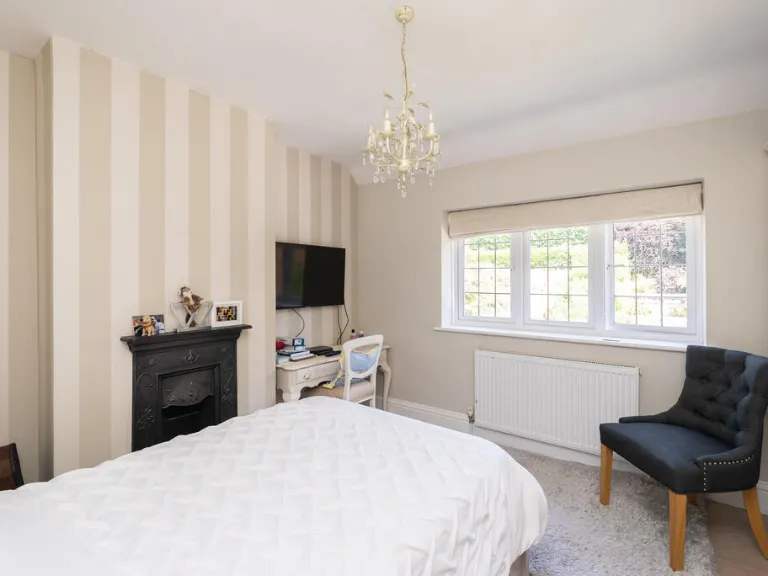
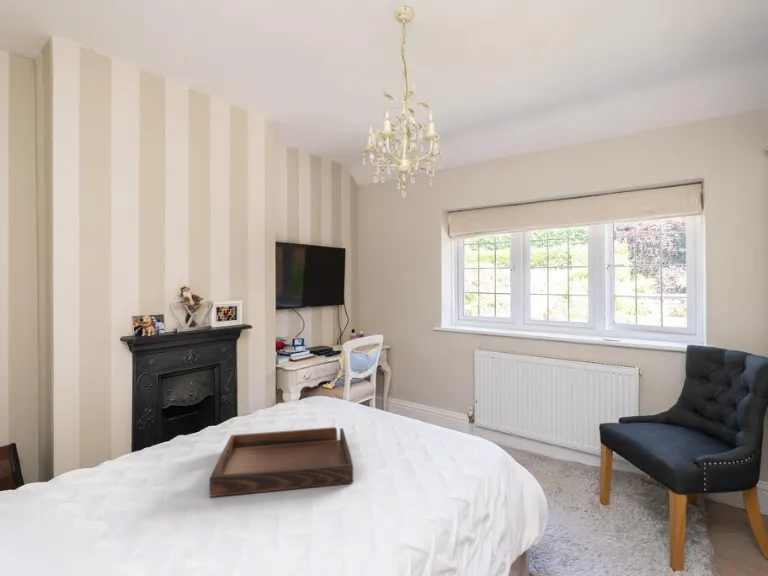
+ serving tray [208,426,354,498]
